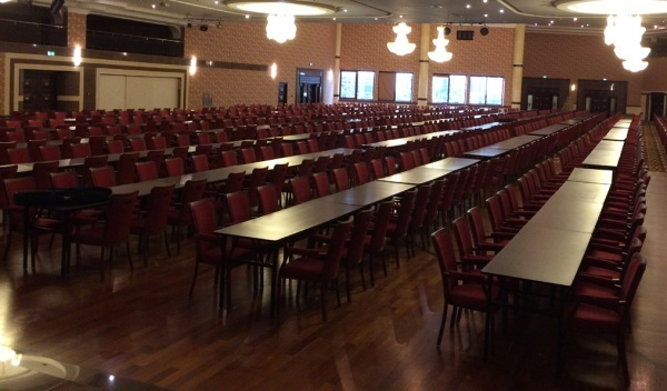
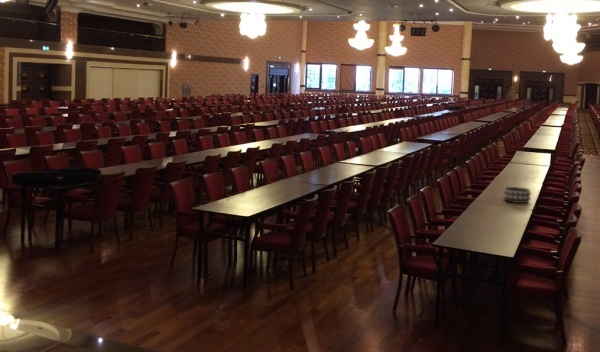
+ decorative bowl [502,186,532,204]
